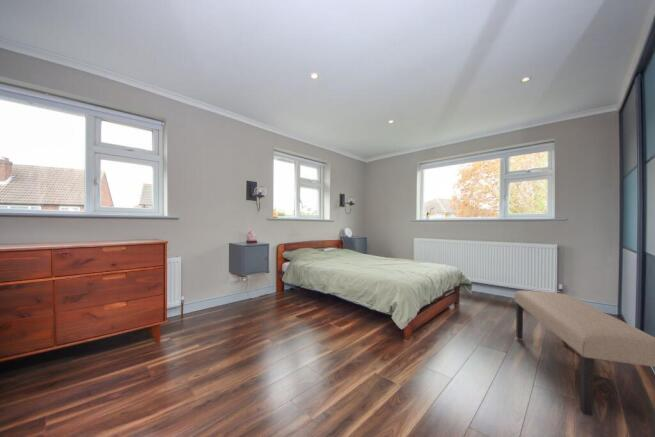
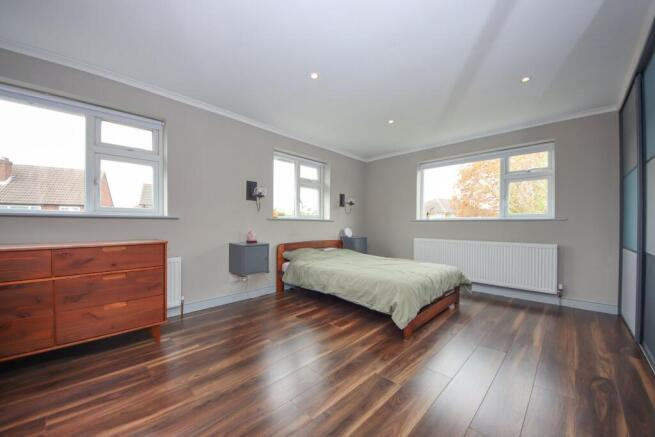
- bench [513,290,655,417]
